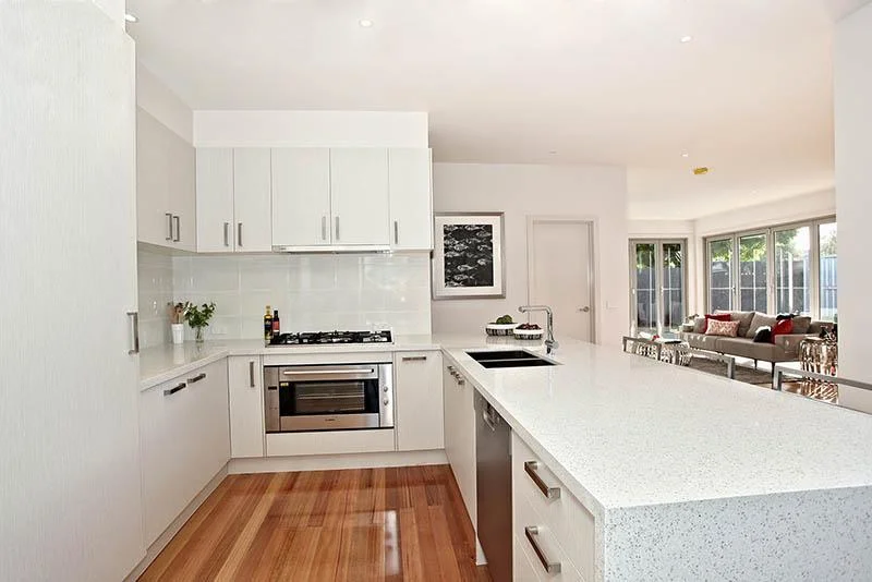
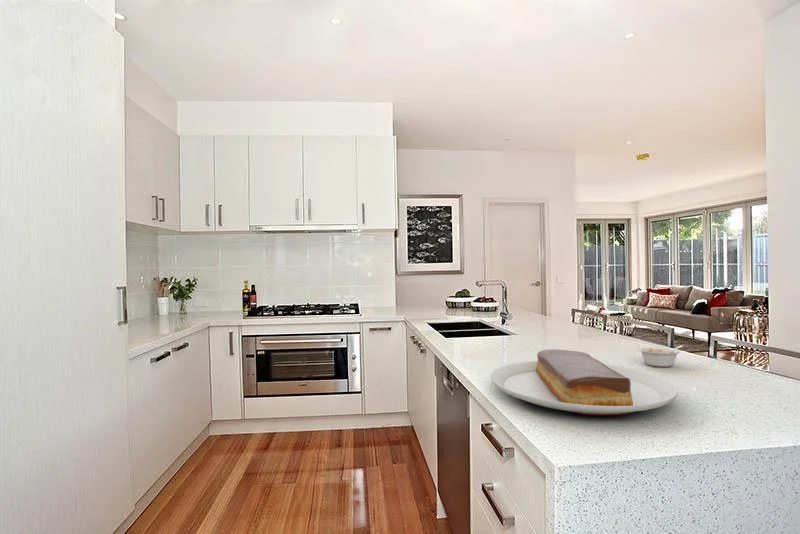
+ legume [637,344,683,368]
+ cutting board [490,348,679,416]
